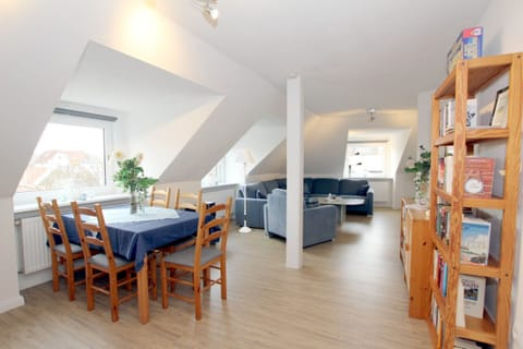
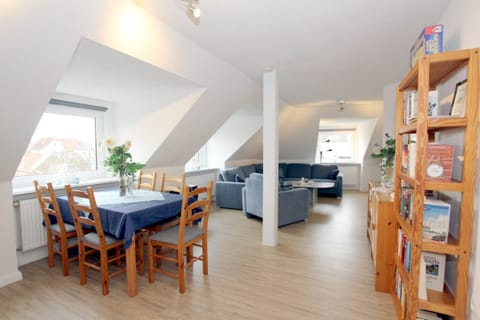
- floor lamp [233,148,255,233]
